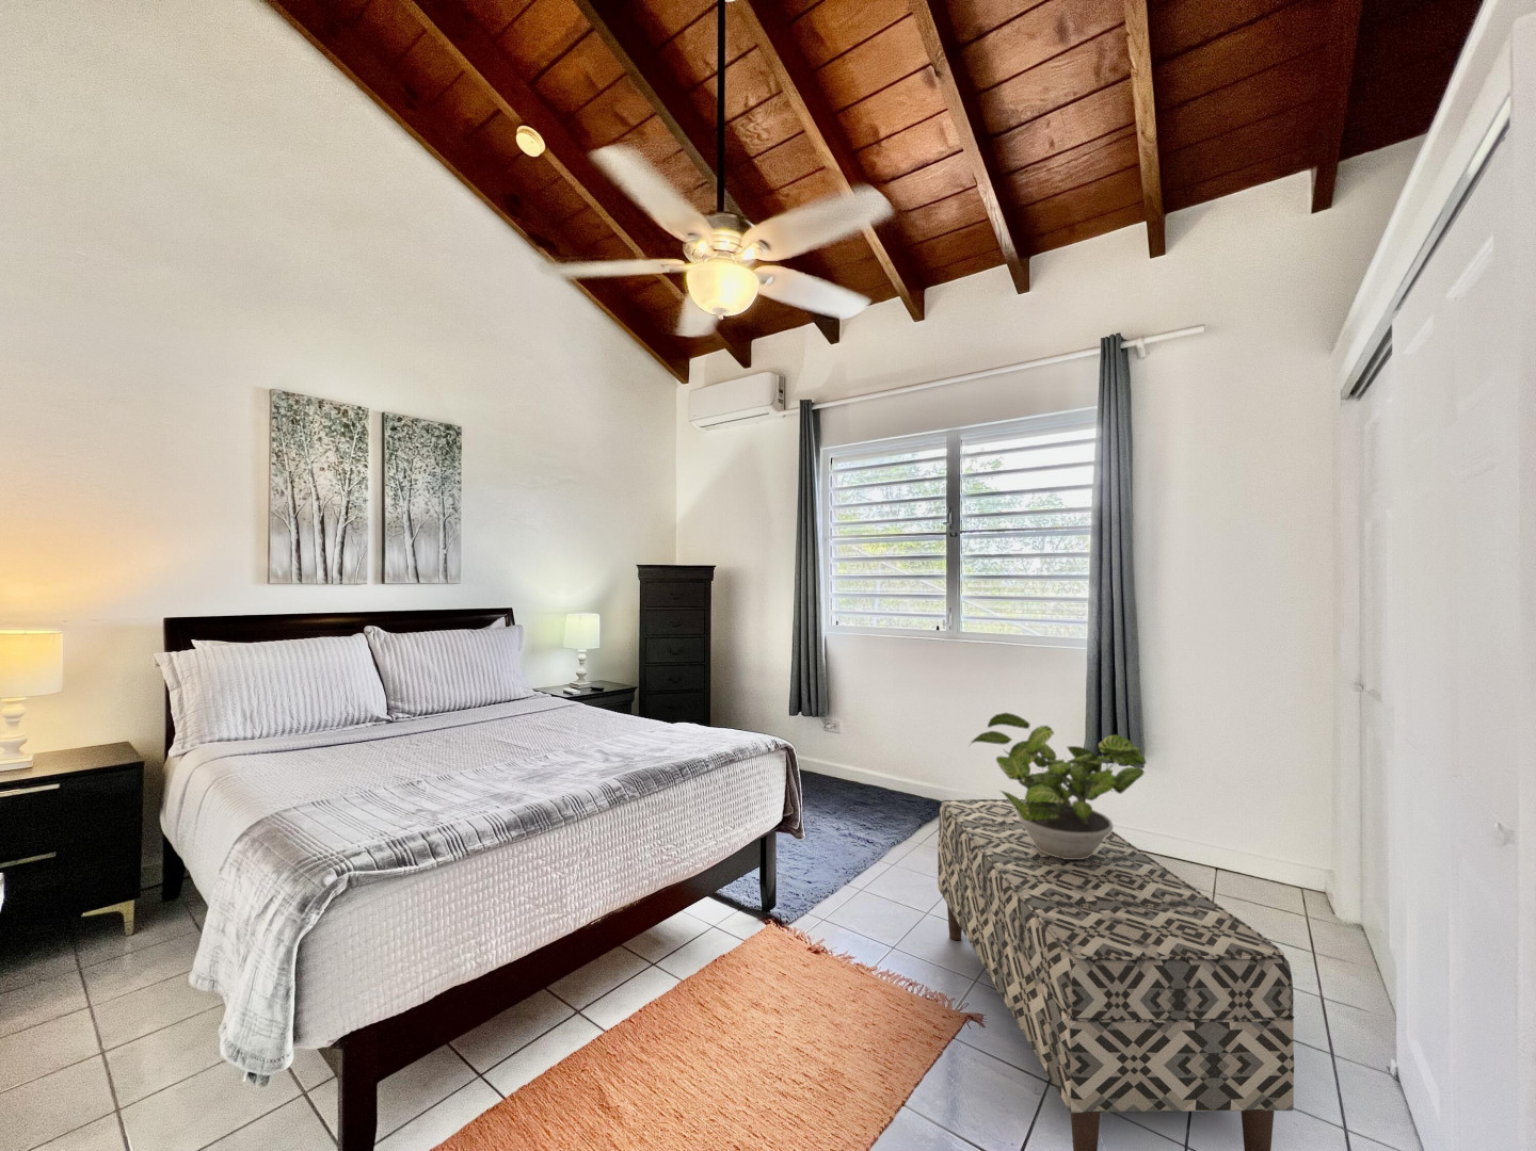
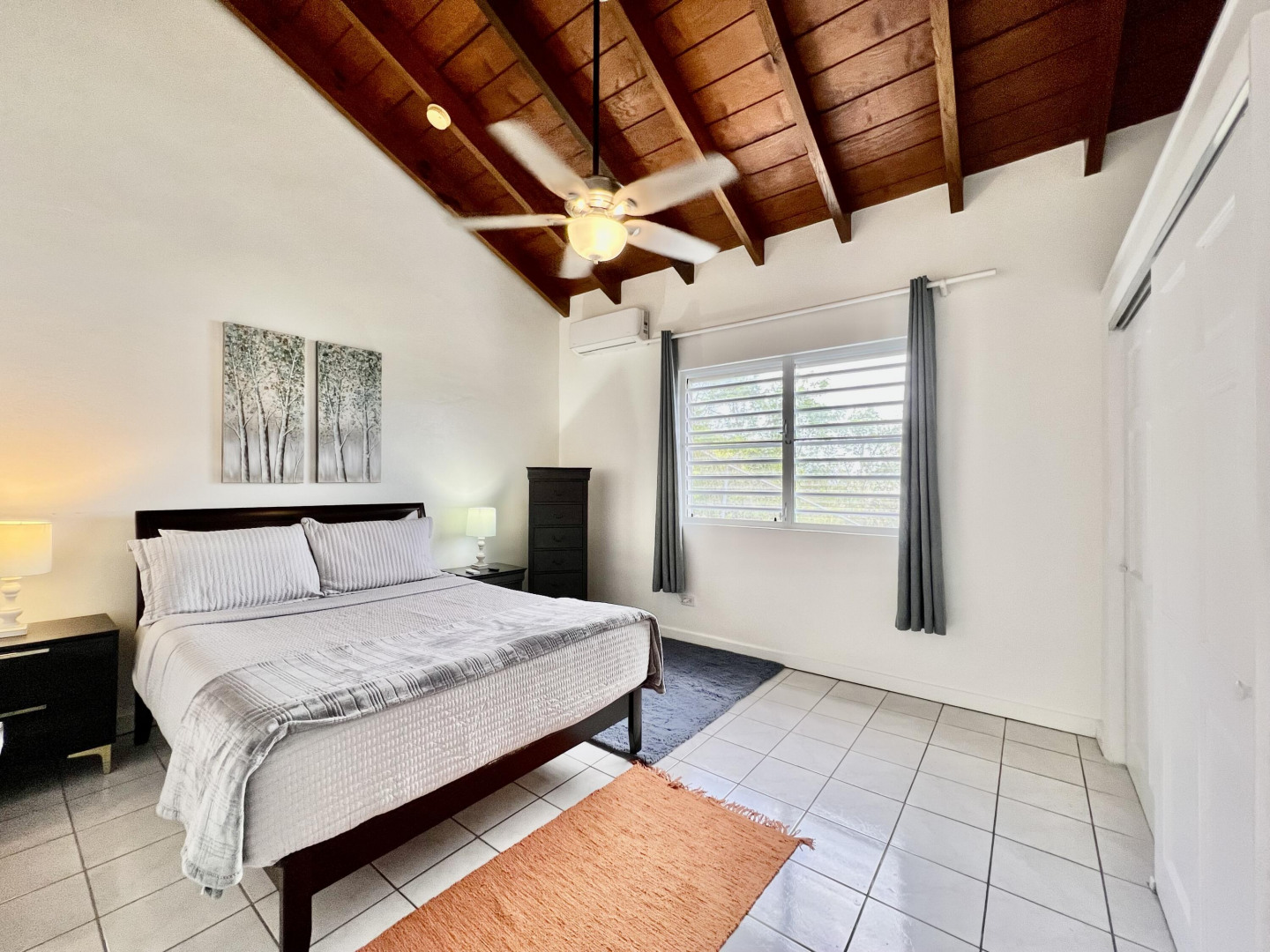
- bench [936,798,1295,1151]
- potted plant [969,712,1148,858]
